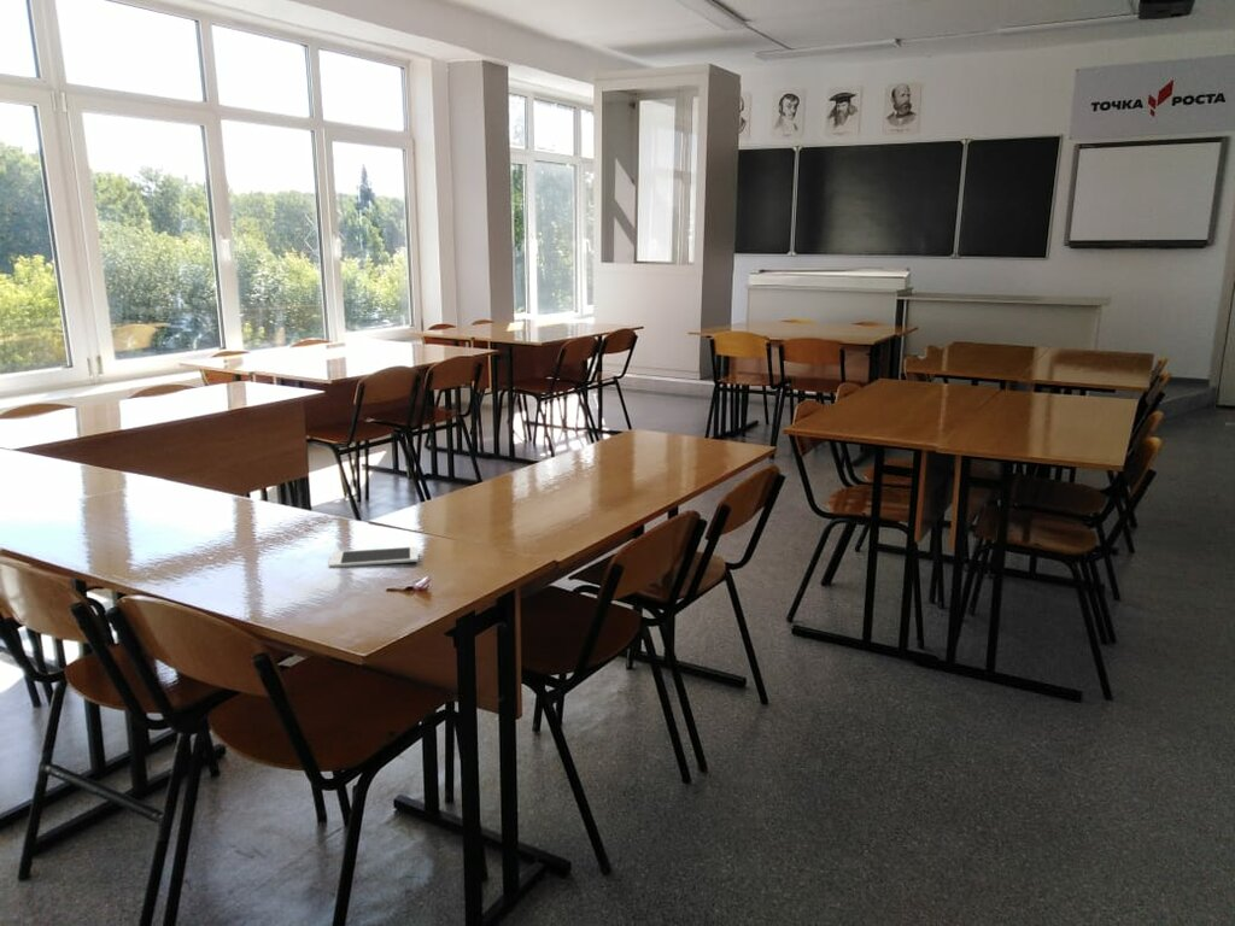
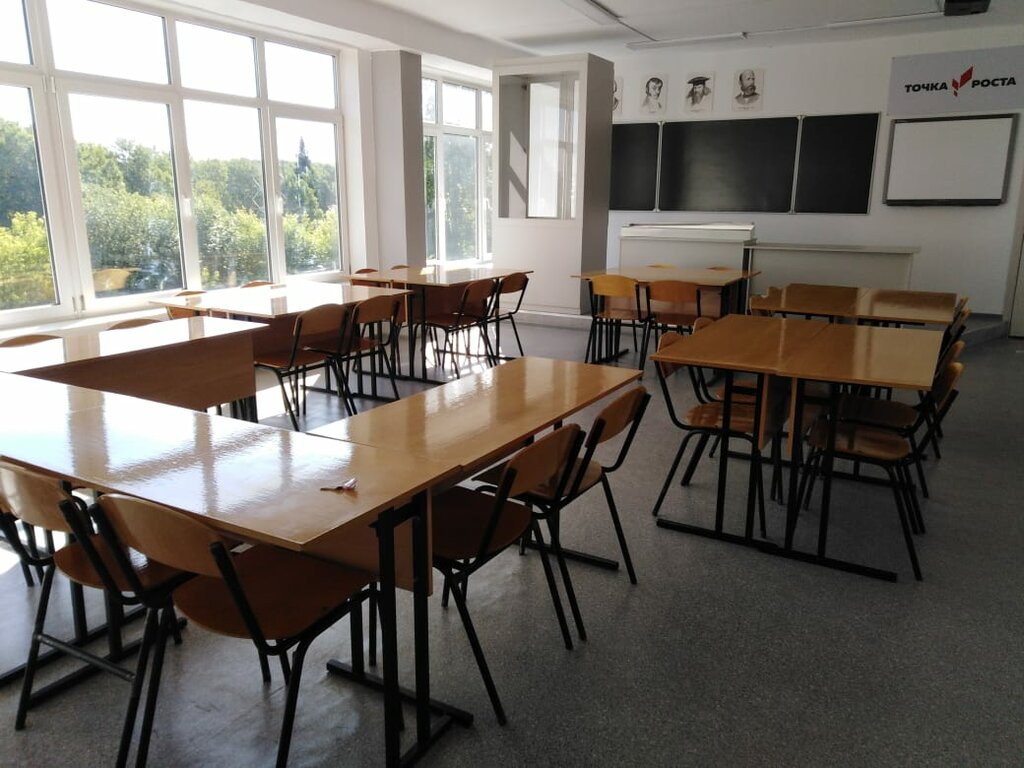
- cell phone [328,545,420,568]
